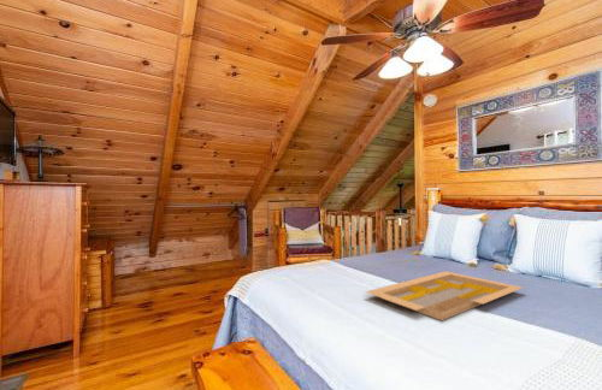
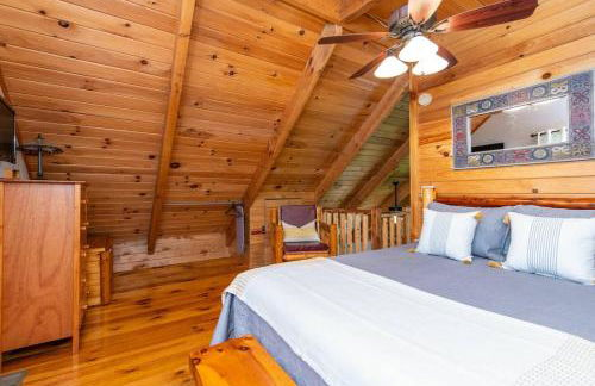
- serving tray [364,270,523,321]
